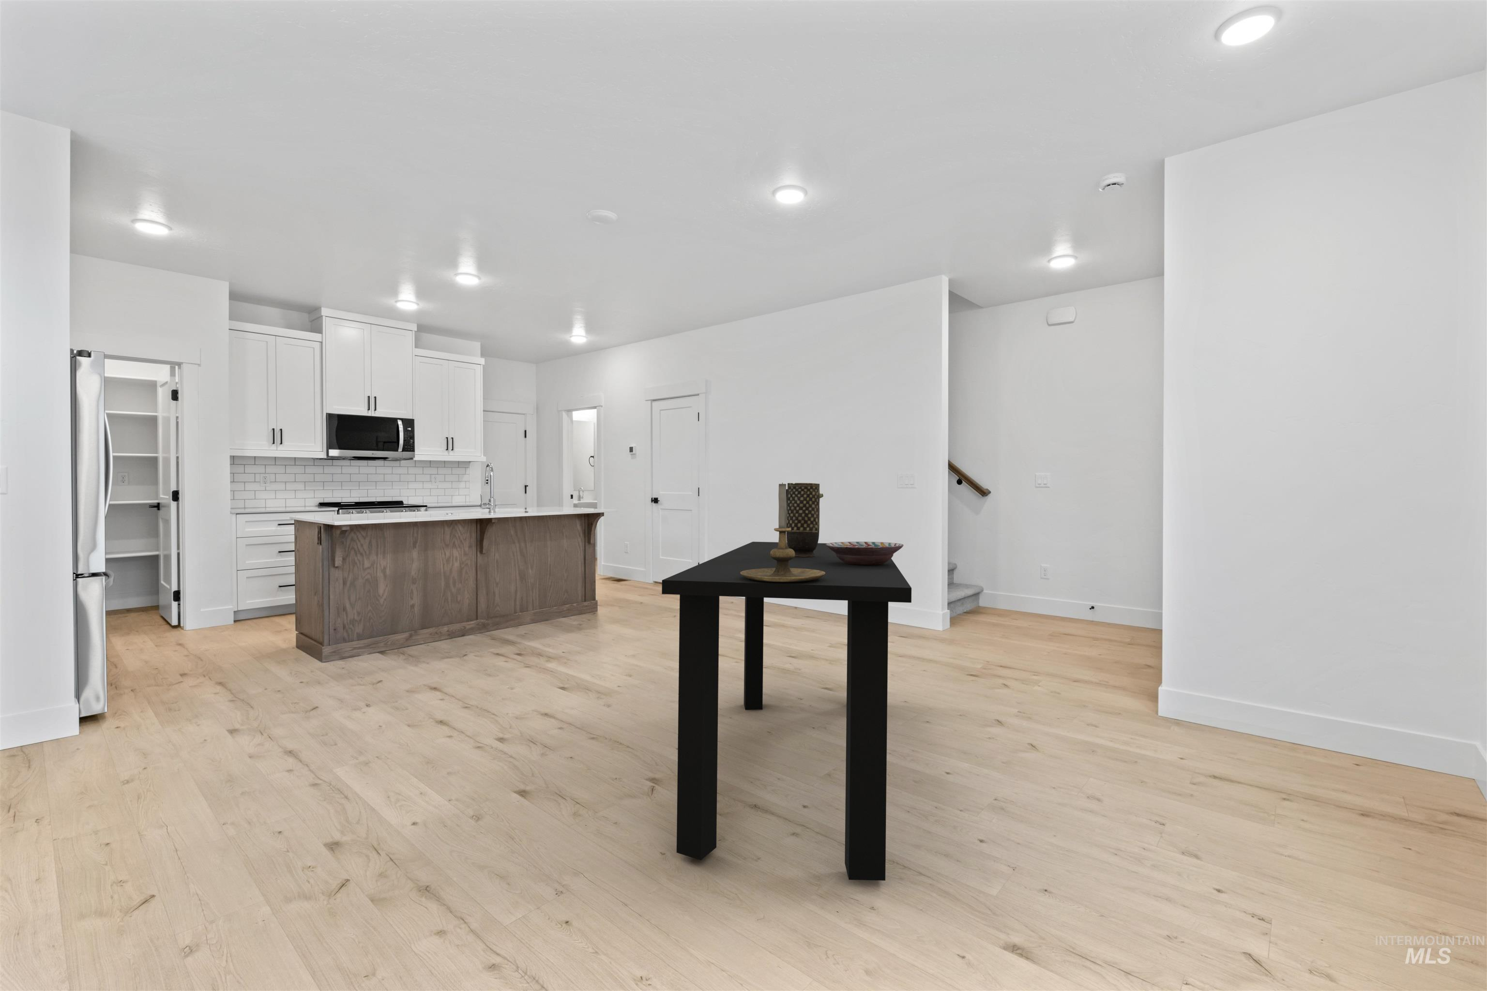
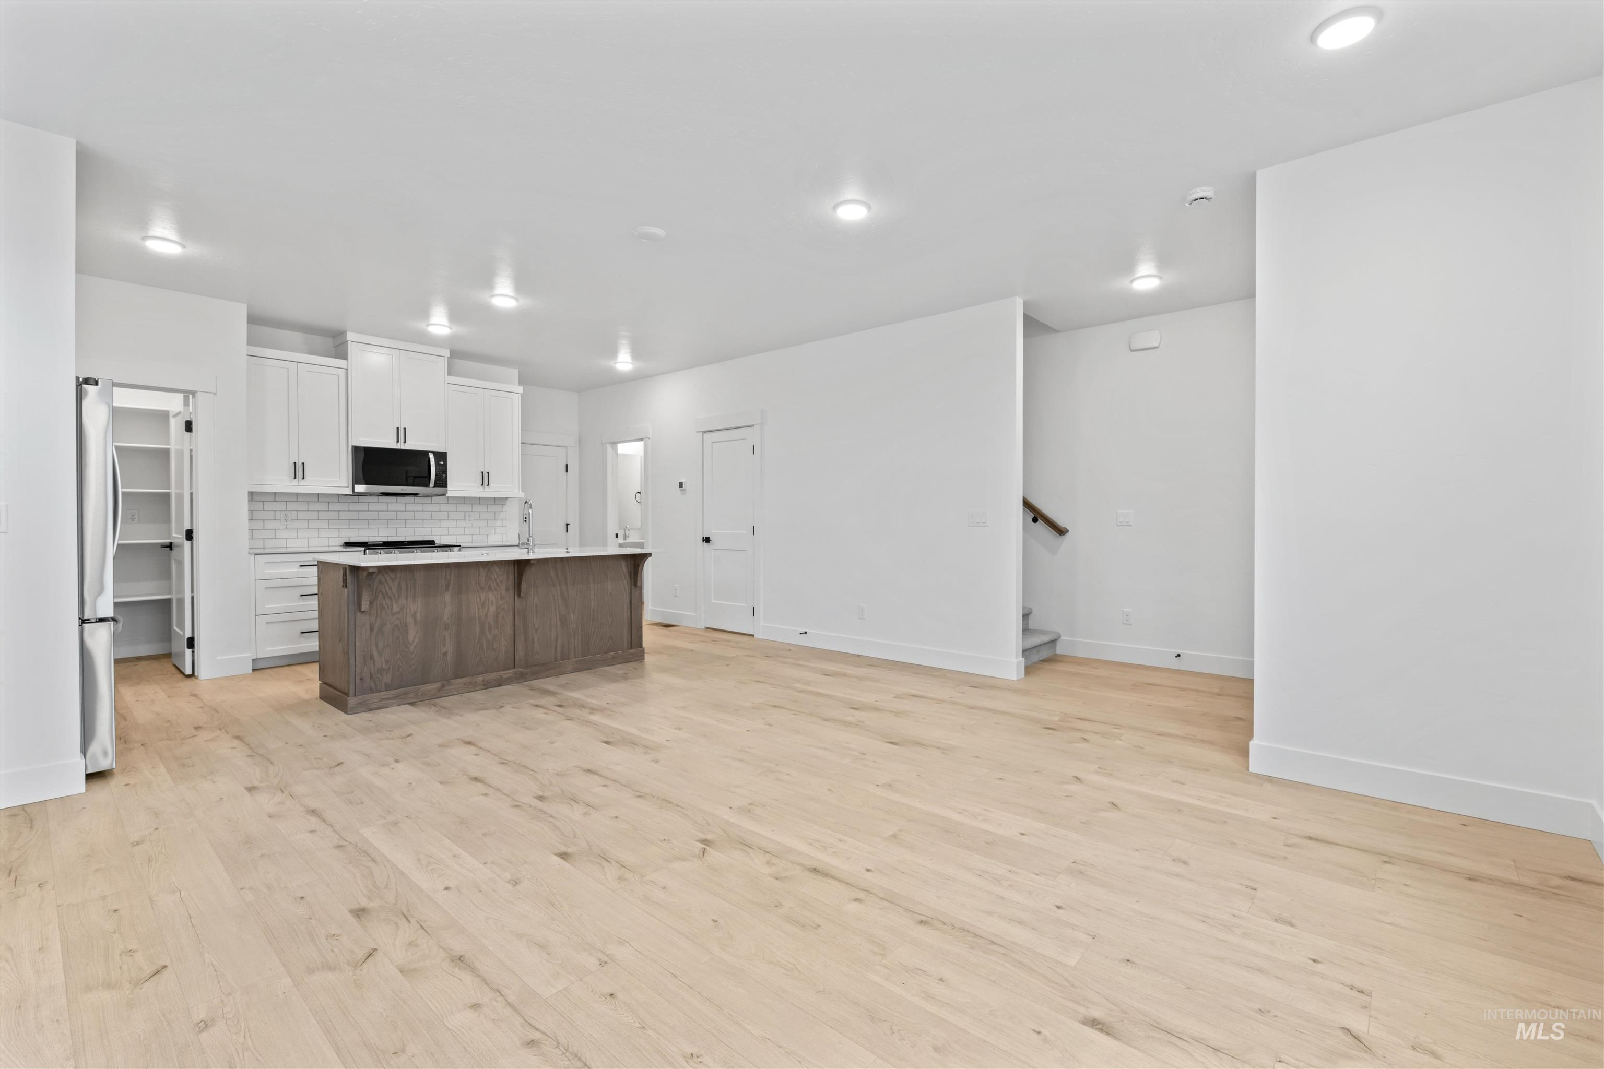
- vase [787,482,824,557]
- dining table [662,541,912,882]
- candle holder [740,482,825,582]
- decorative bowl [825,541,904,565]
